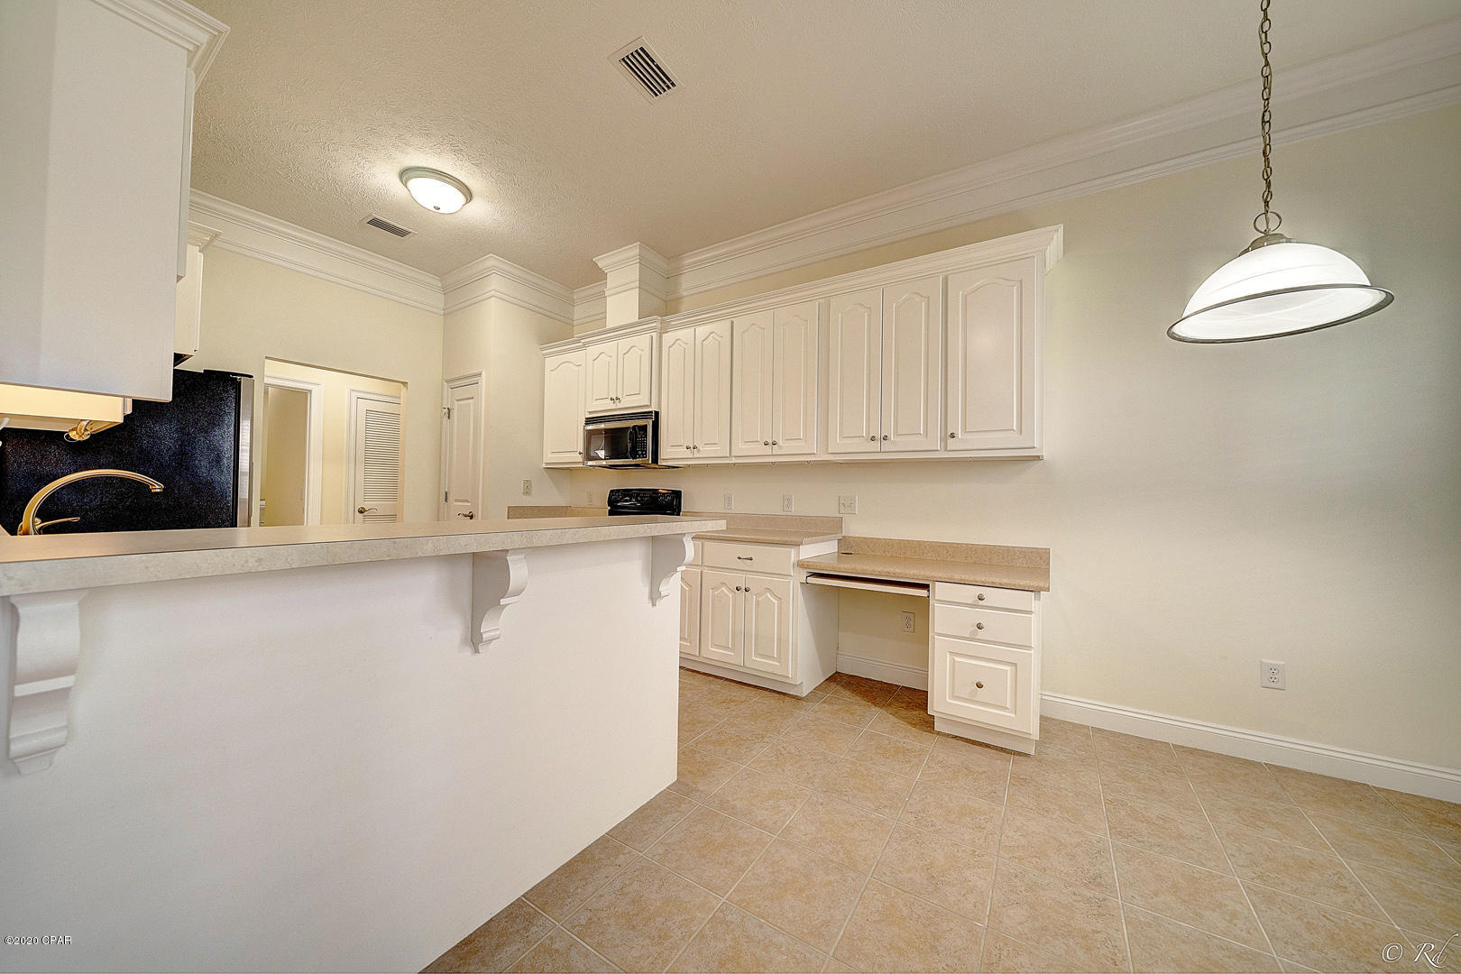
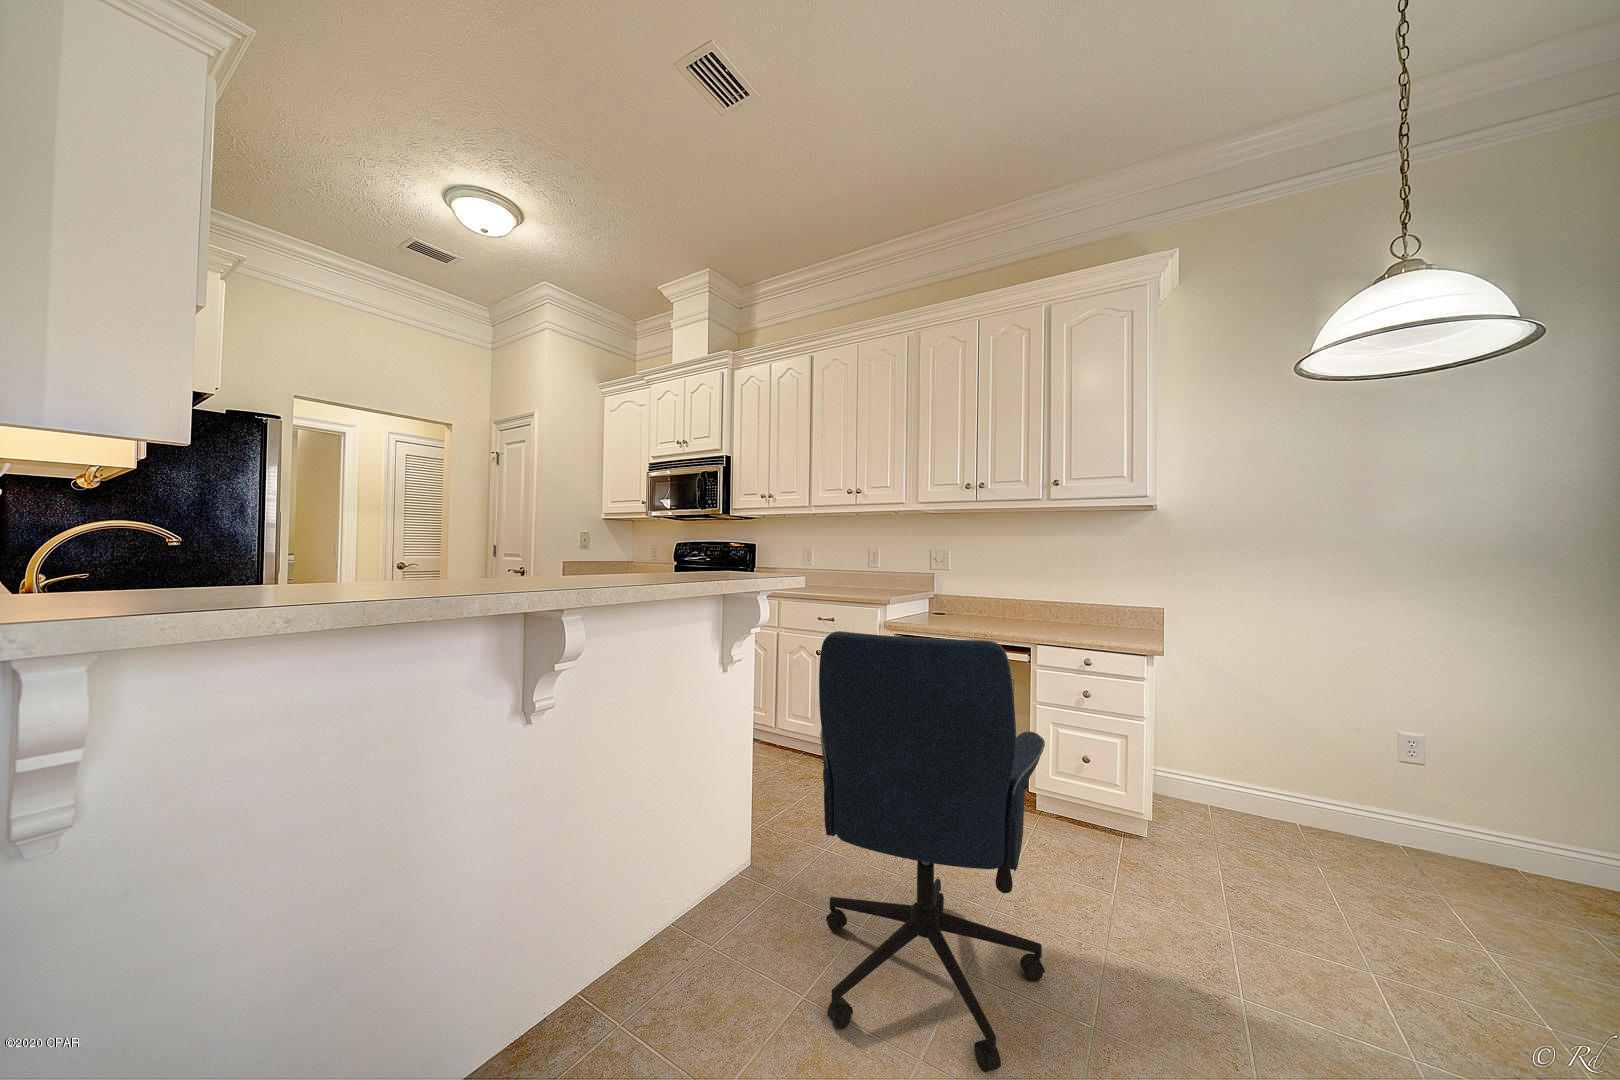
+ office chair [818,630,1046,1073]
